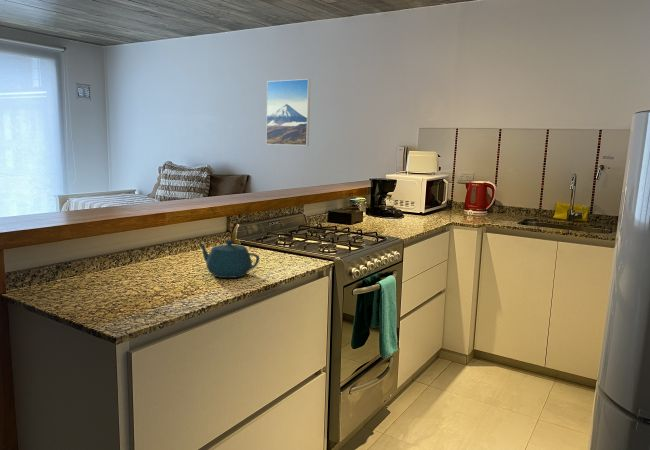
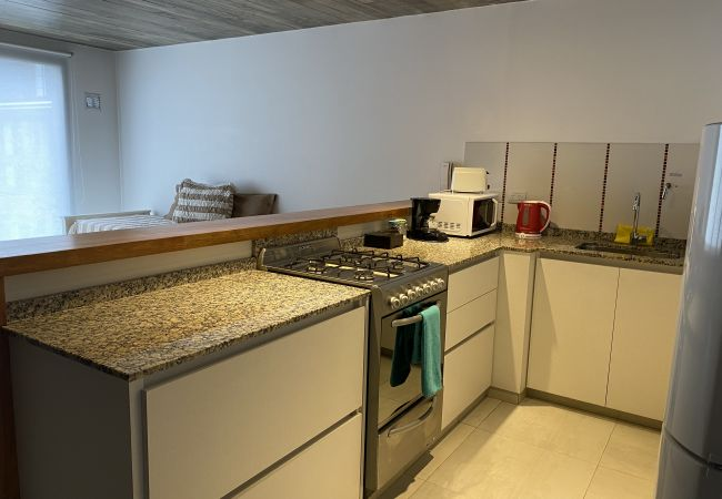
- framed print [265,78,311,147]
- teapot [197,239,260,279]
